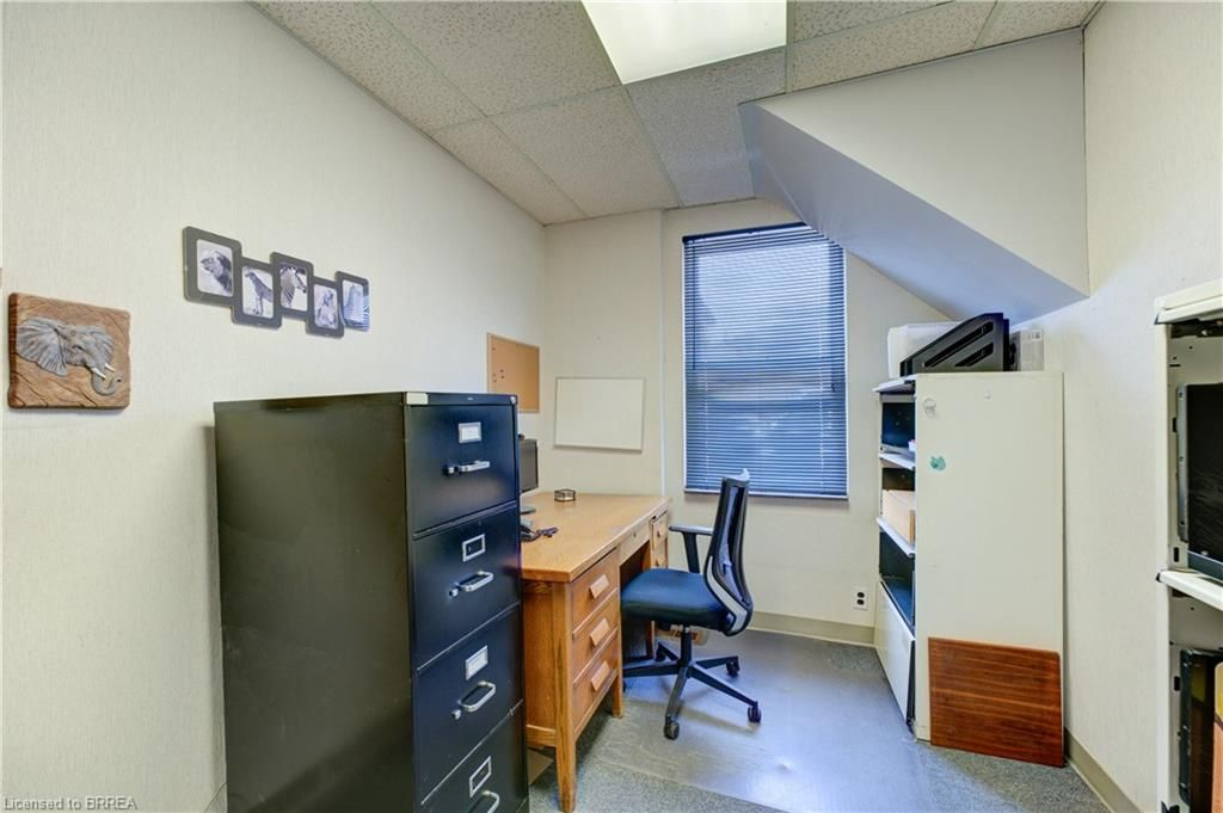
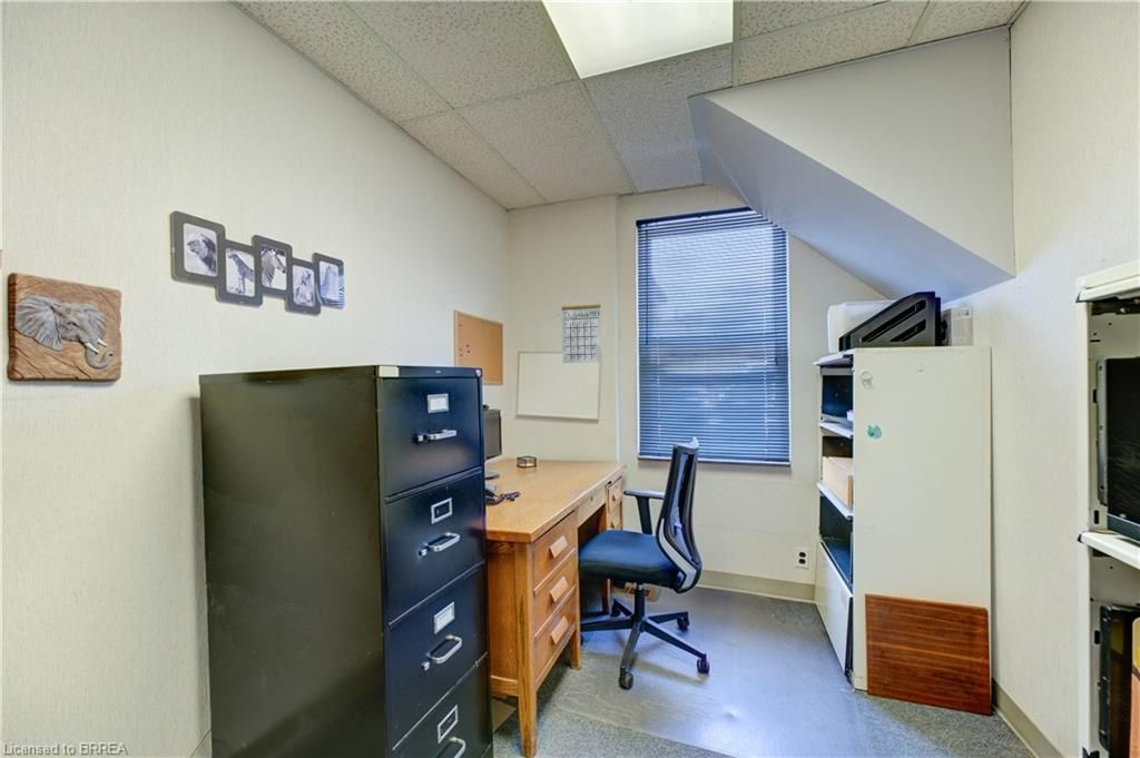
+ calendar [560,293,601,364]
